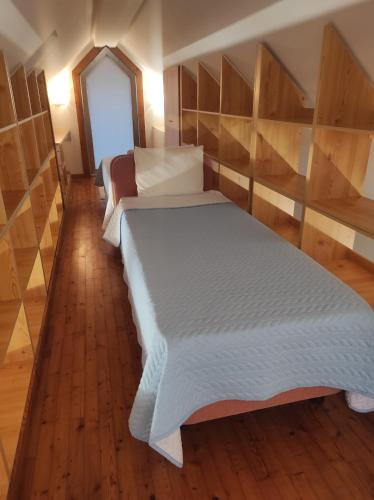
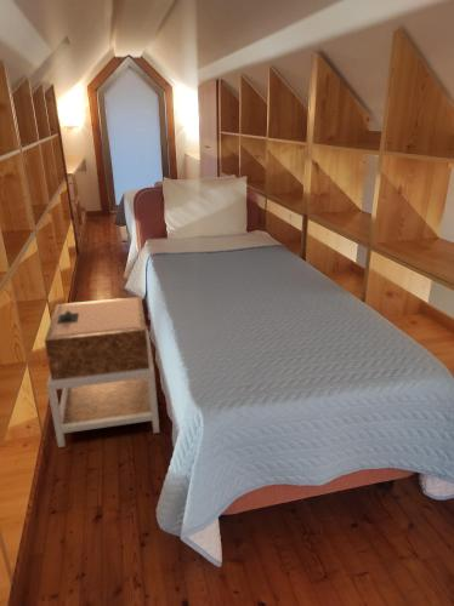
+ nightstand [44,296,160,448]
